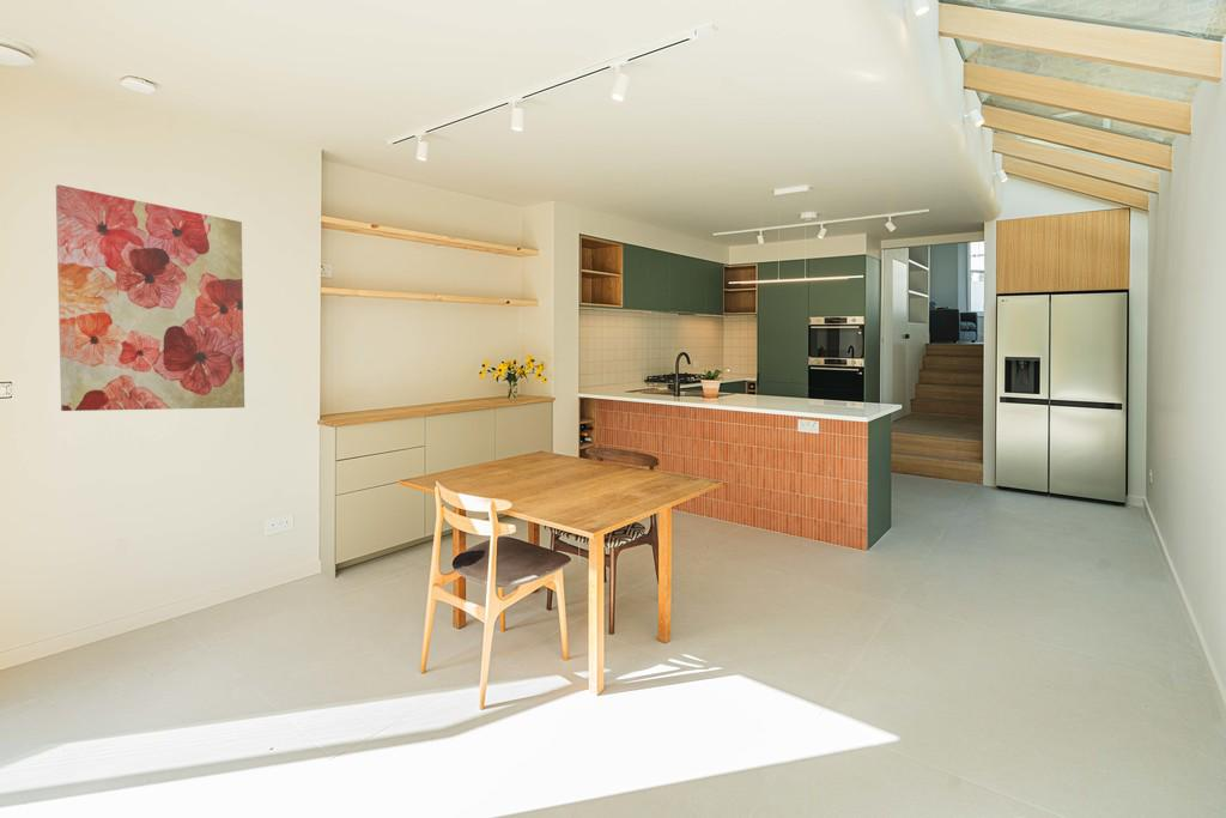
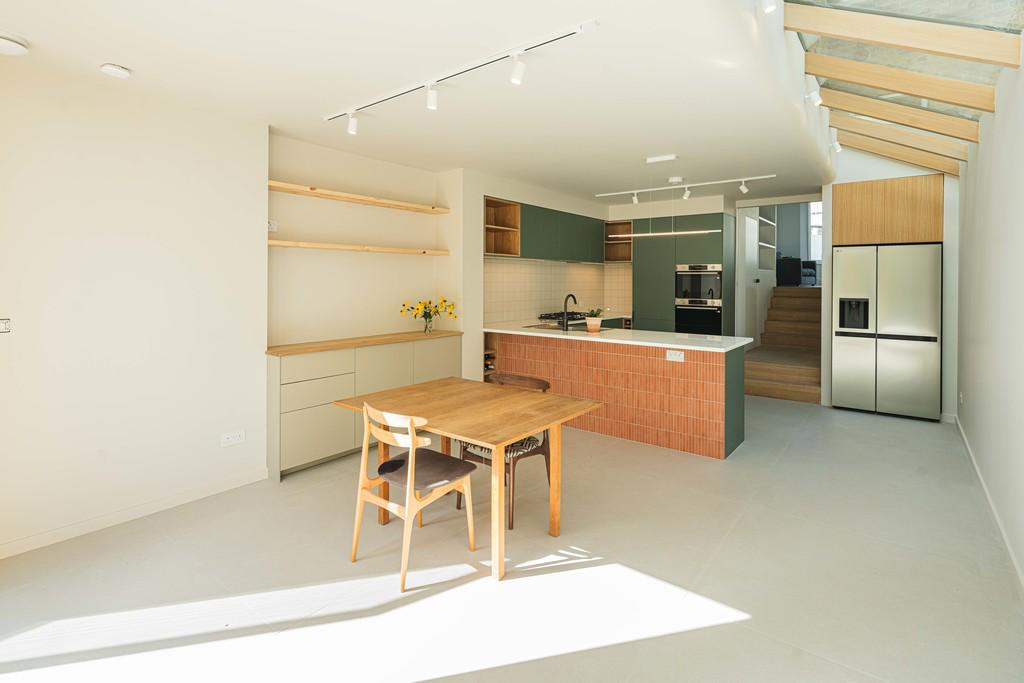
- wall art [55,183,245,412]
